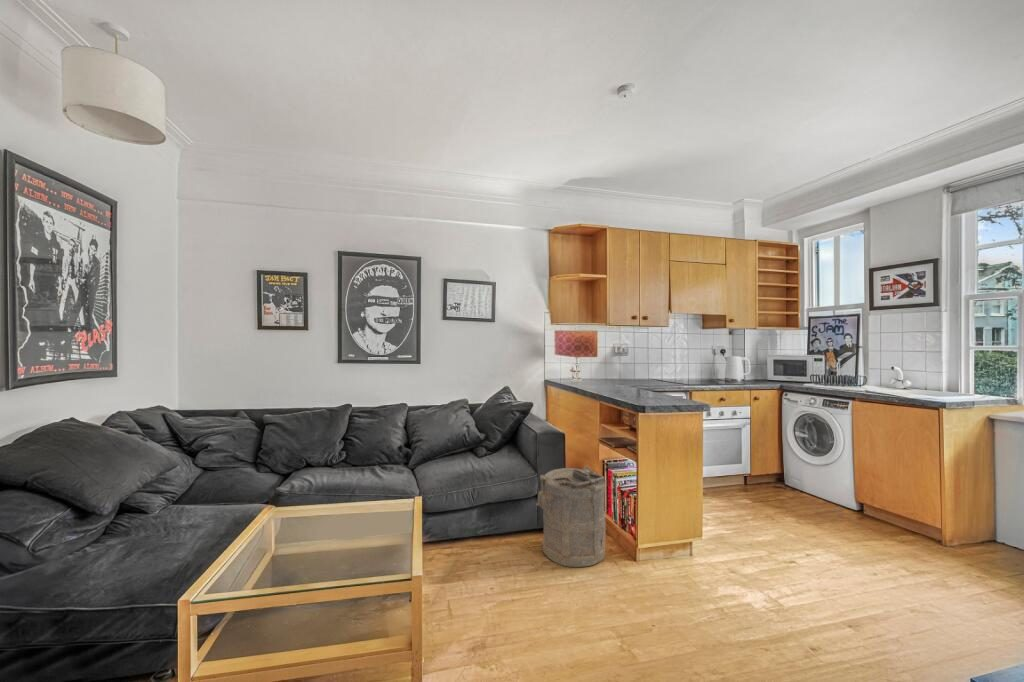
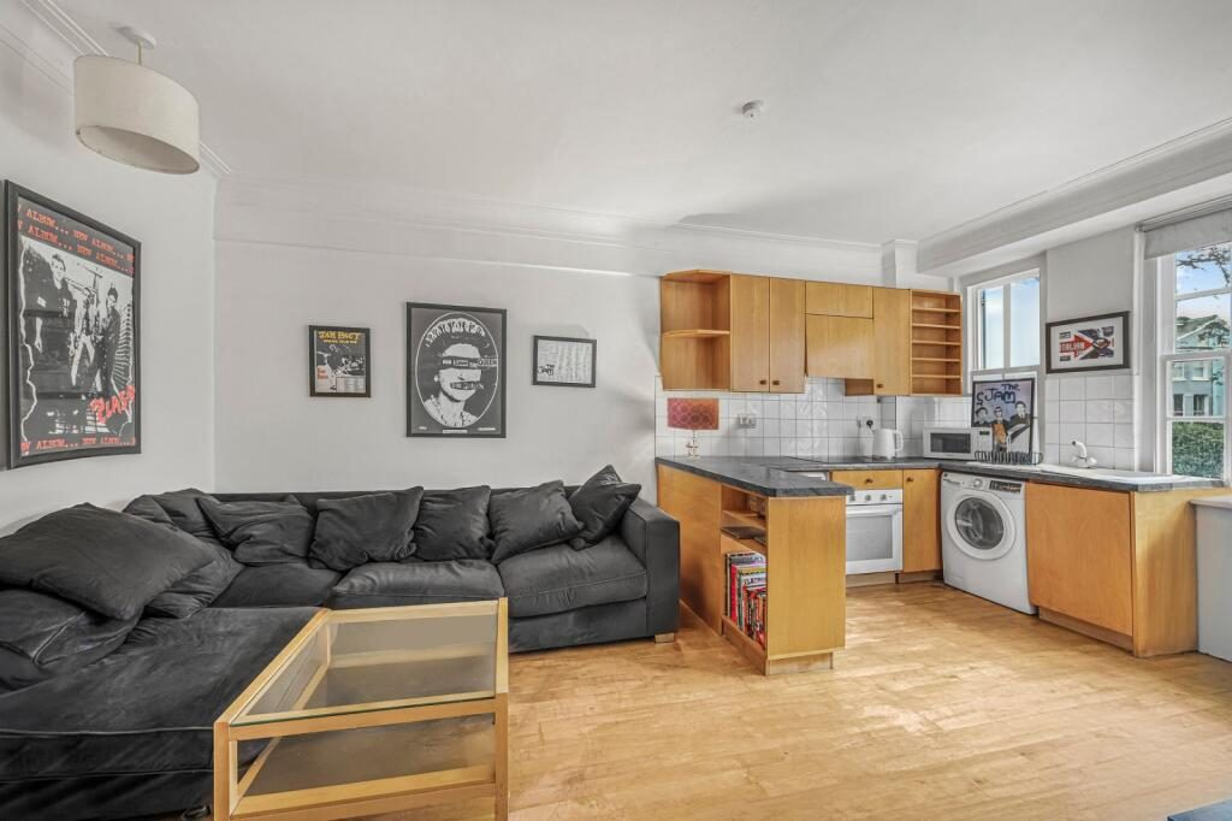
- laundry hamper [535,465,607,568]
